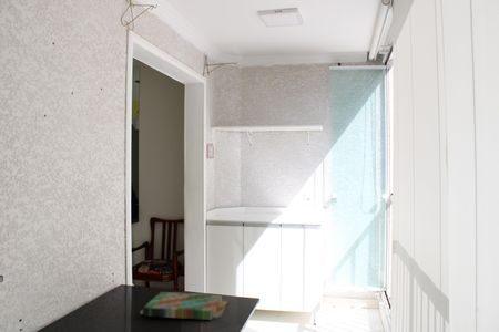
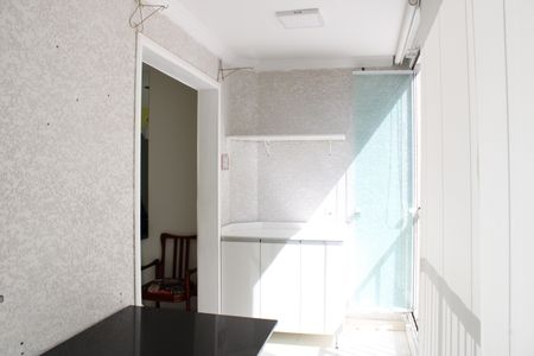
- board game [139,291,230,321]
